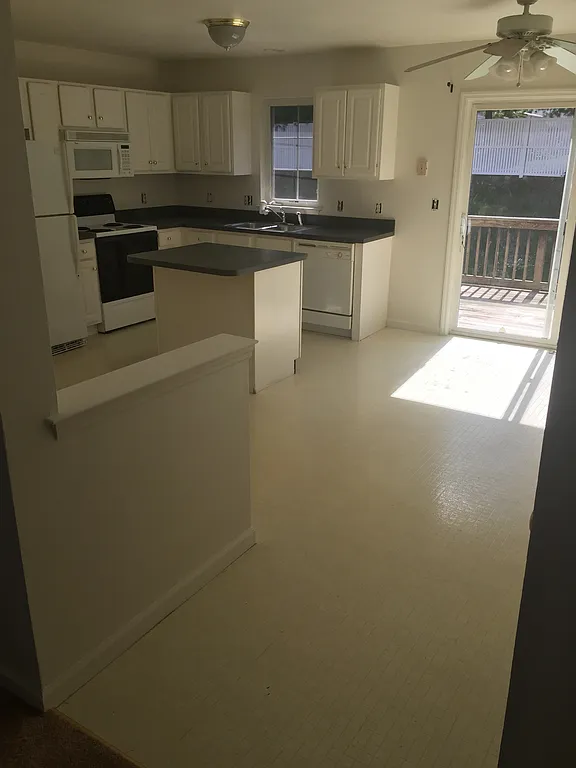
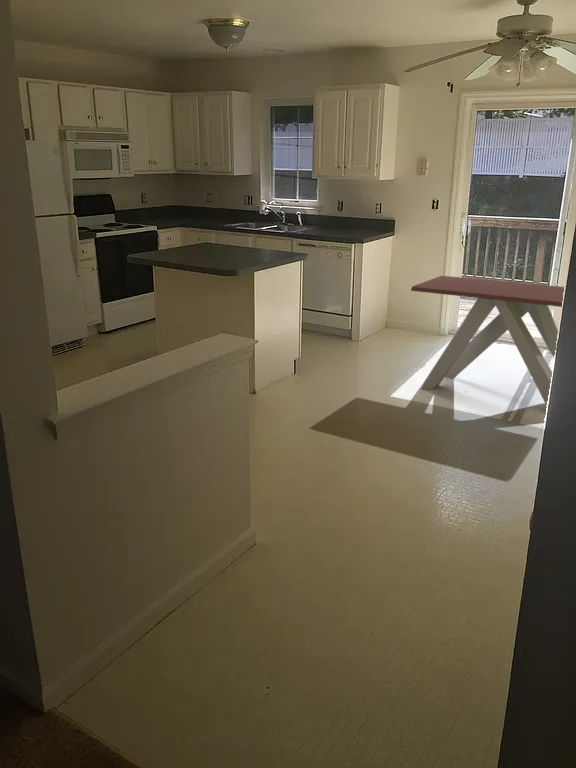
+ dining table [410,275,565,407]
